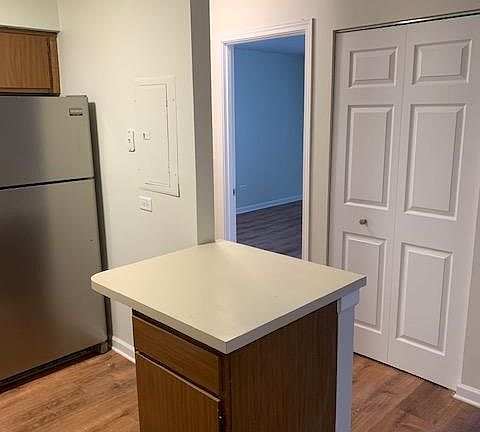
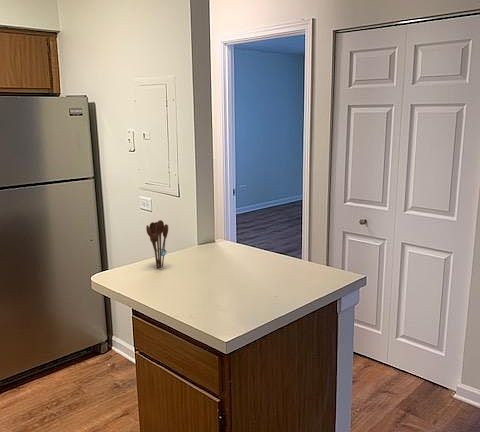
+ utensil holder [145,219,169,270]
